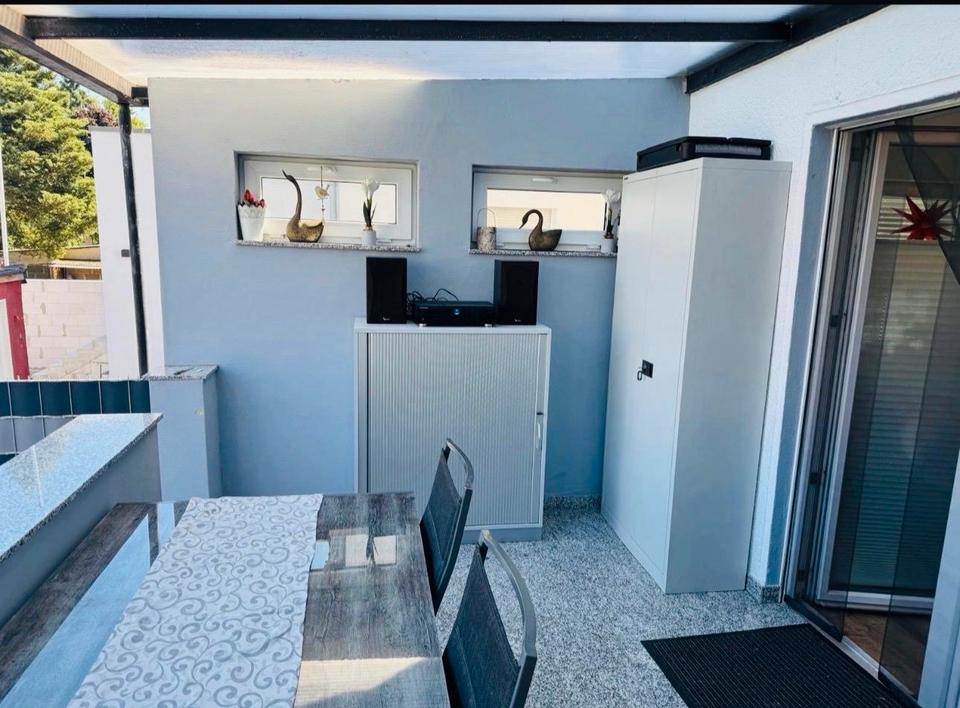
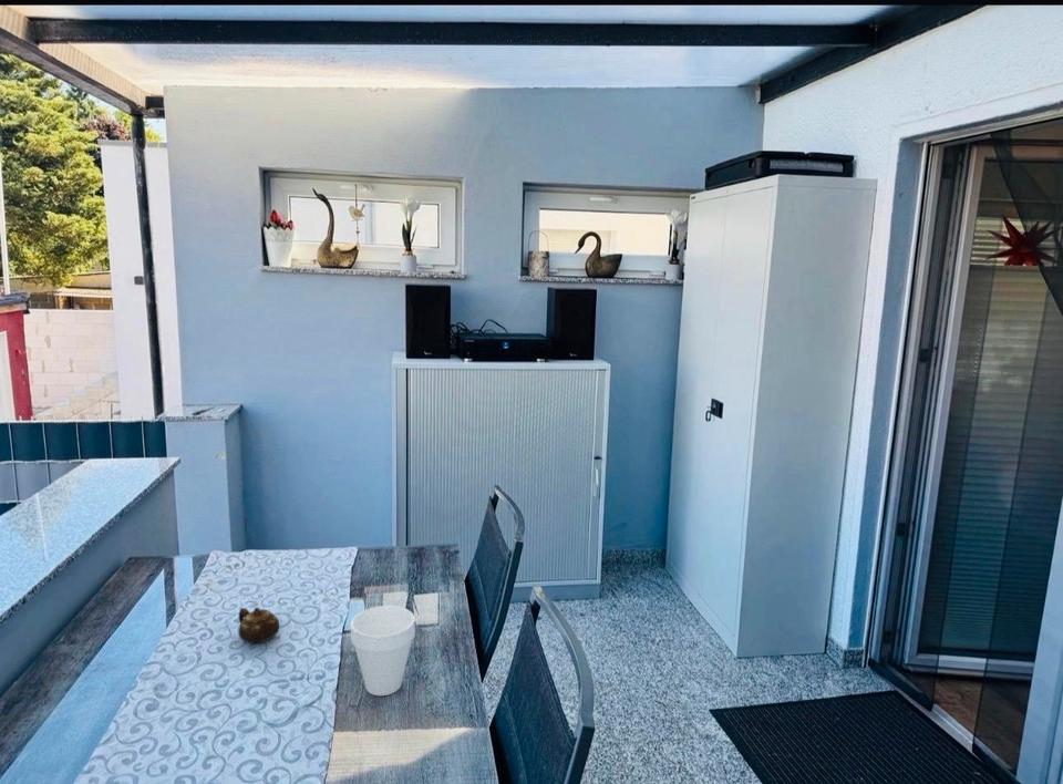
+ teapot [238,607,280,644]
+ cup [350,605,416,697]
